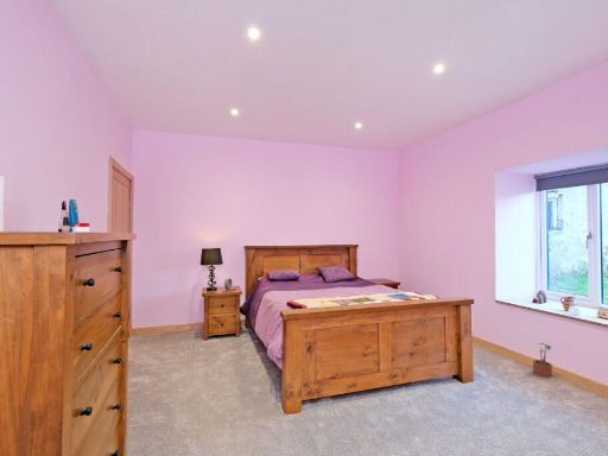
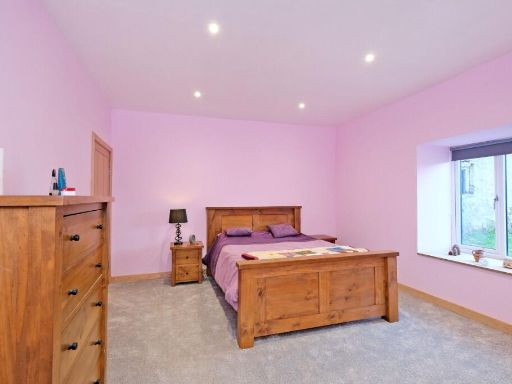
- potted plant [532,342,553,378]
